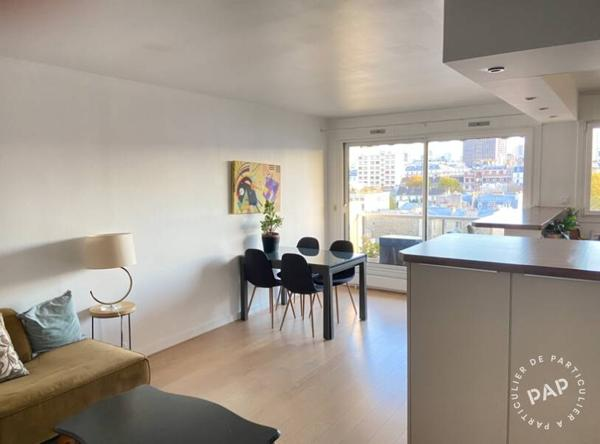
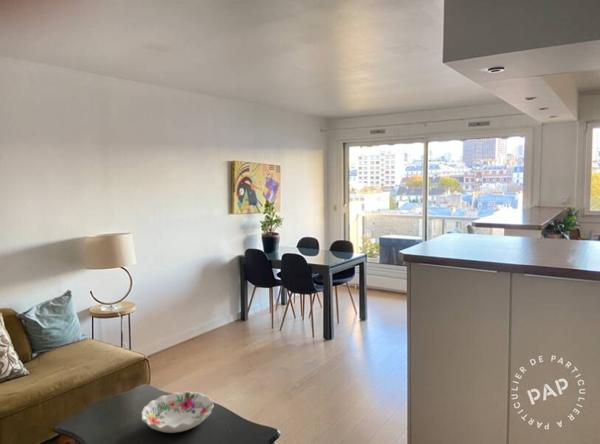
+ decorative bowl [140,390,215,434]
